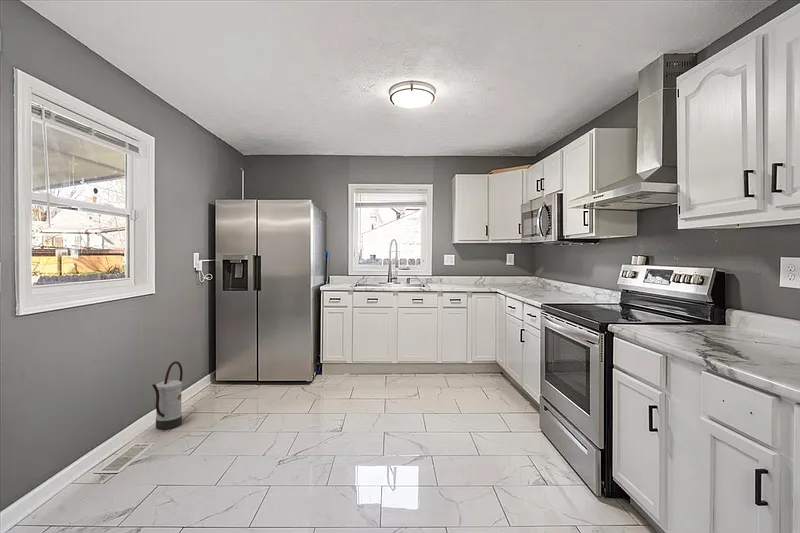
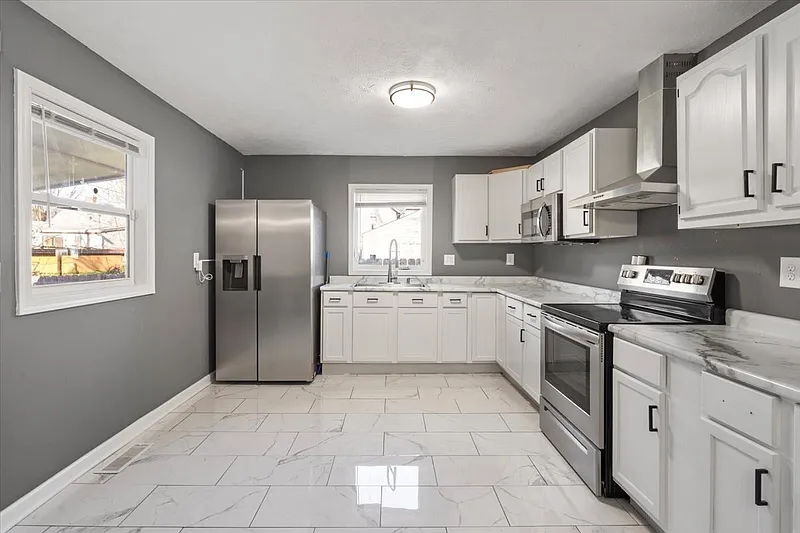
- watering can [151,360,184,430]
